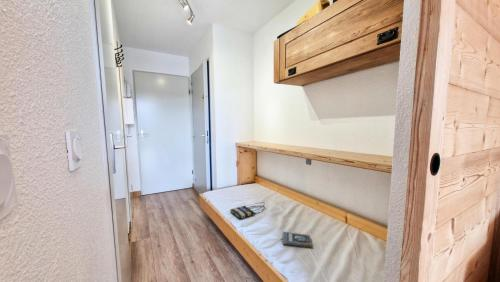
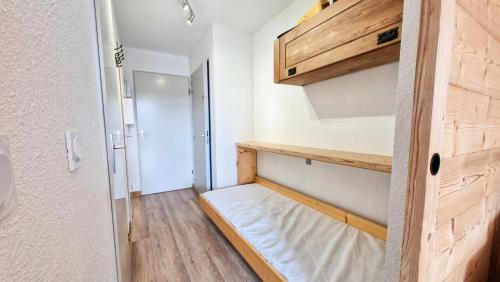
- book [282,230,313,249]
- tote bag [229,201,266,220]
